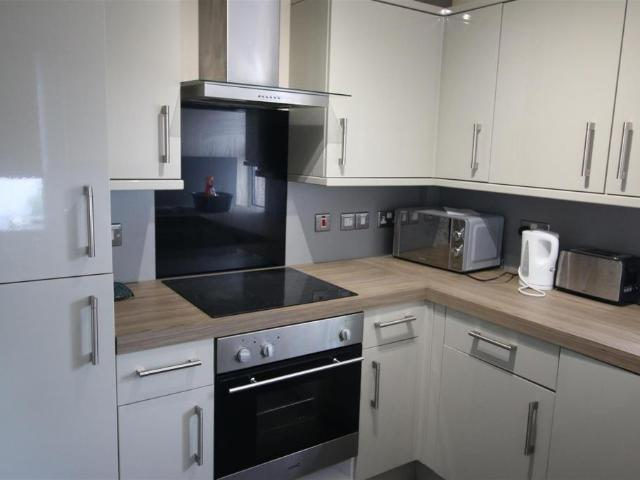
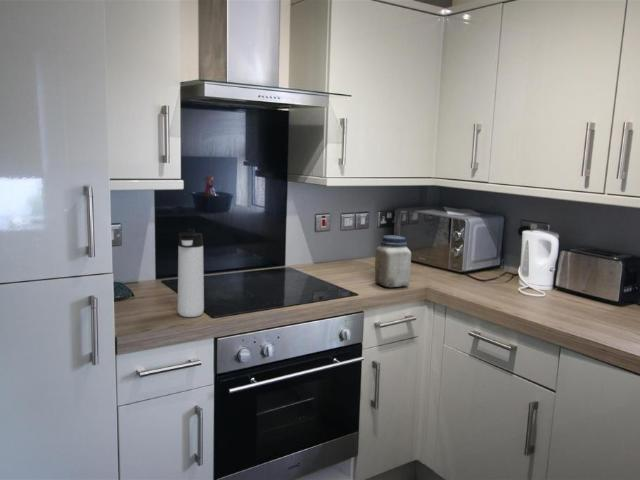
+ thermos bottle [177,228,205,318]
+ jar [374,234,412,288]
